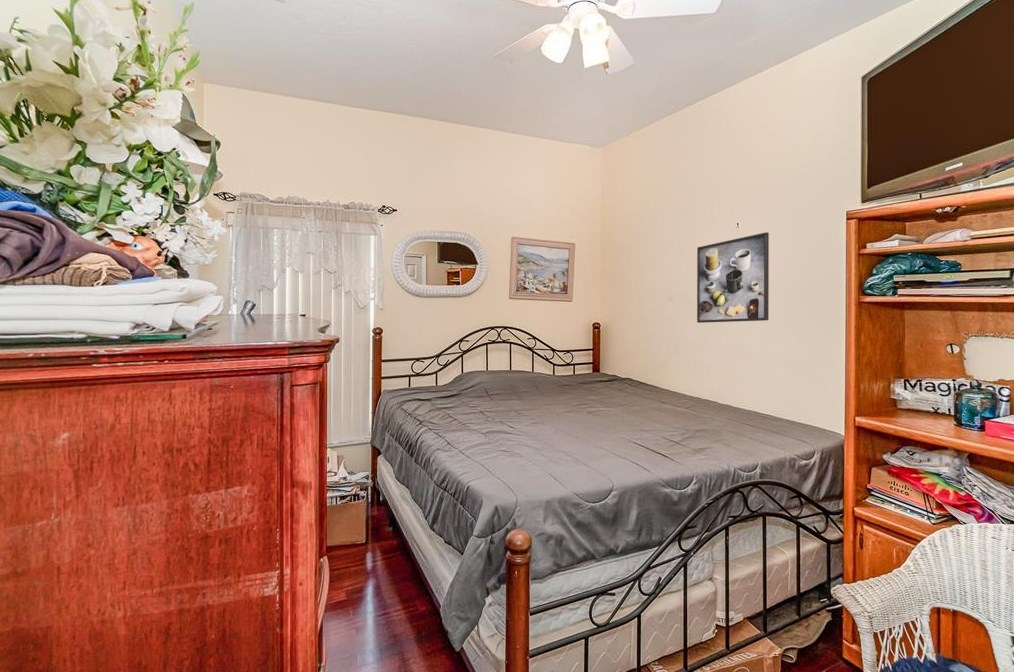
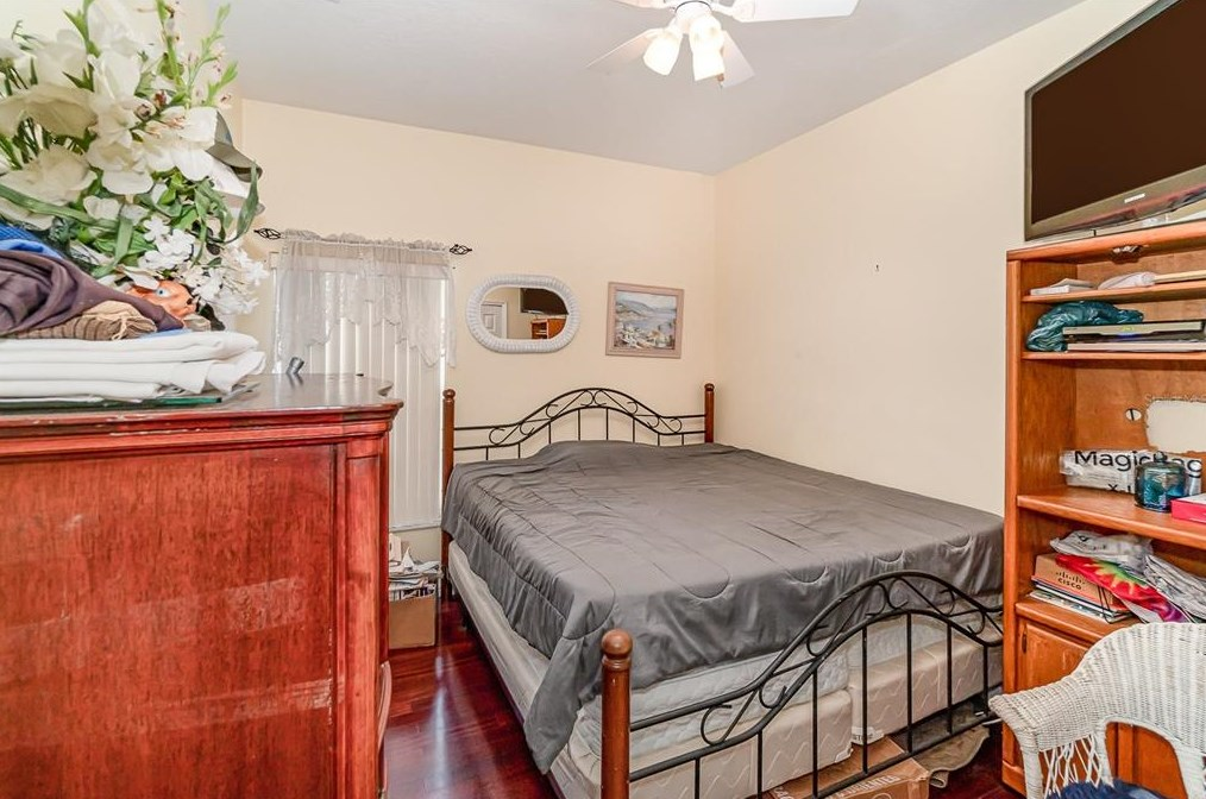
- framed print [696,231,770,324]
